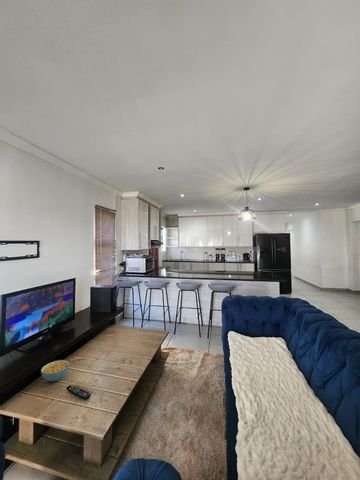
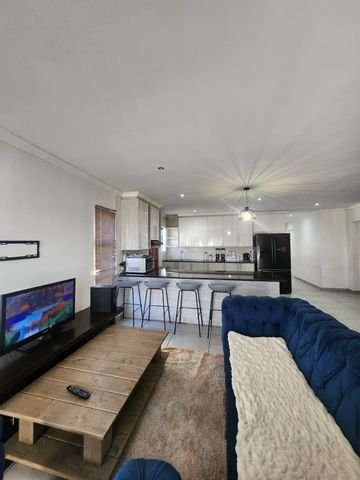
- cereal bowl [40,359,71,382]
